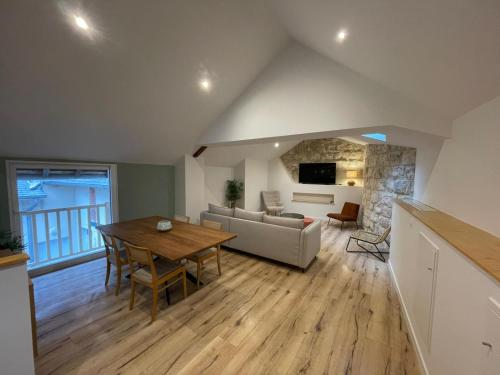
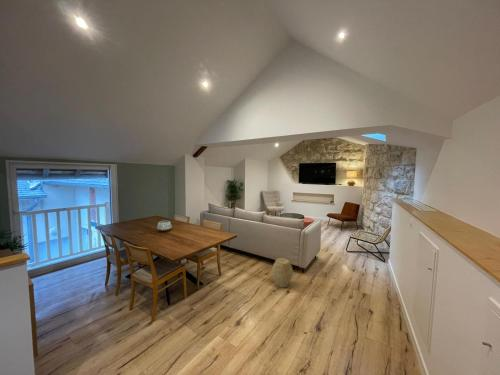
+ woven basket [271,257,294,289]
